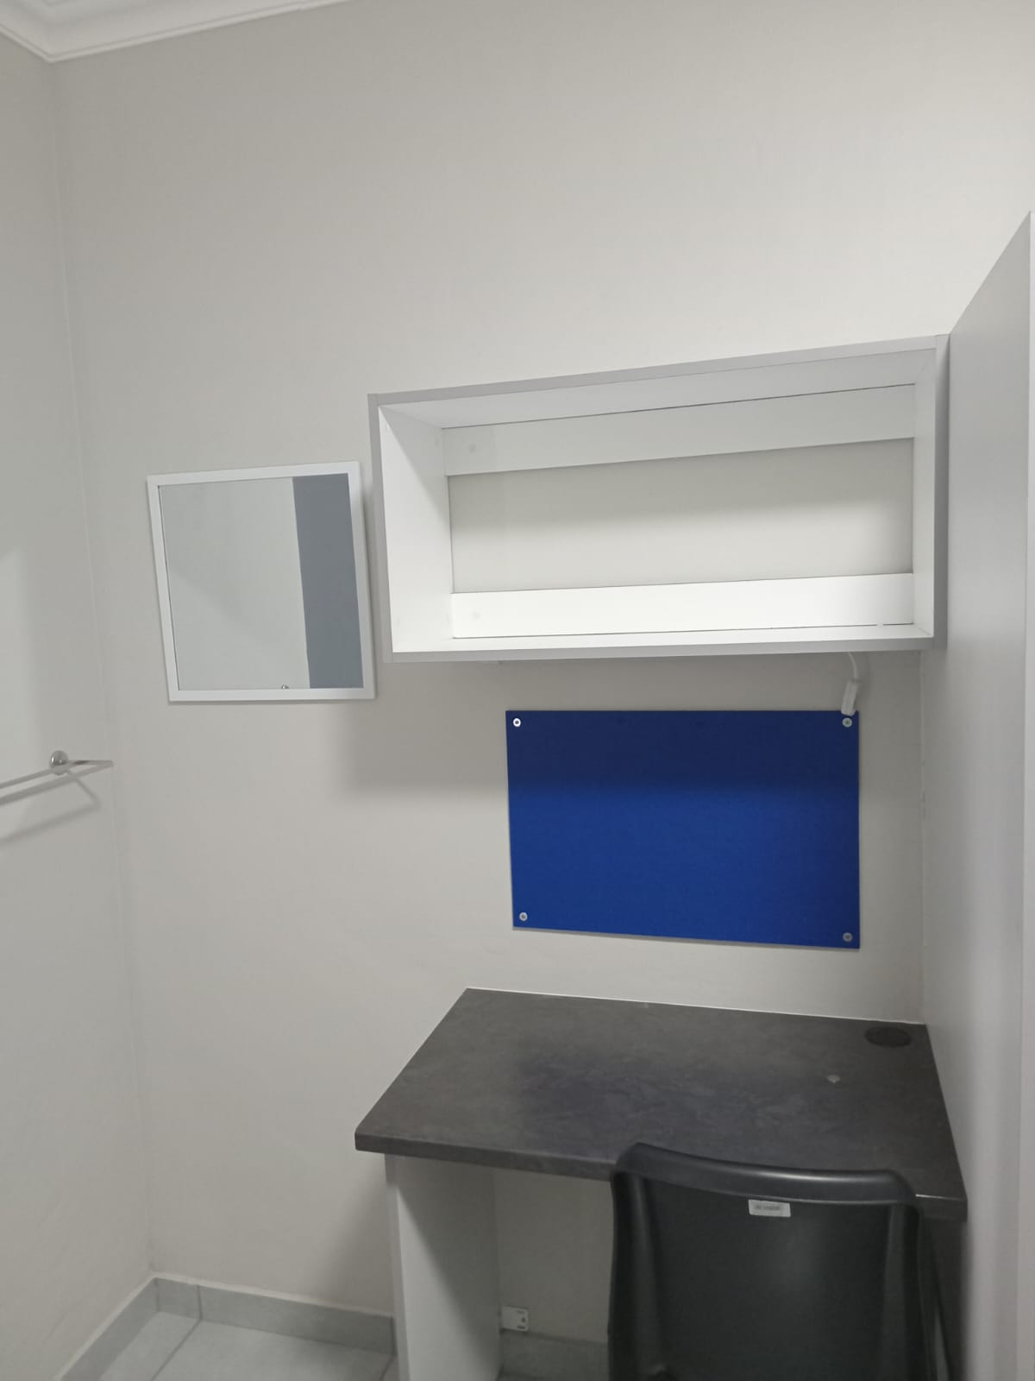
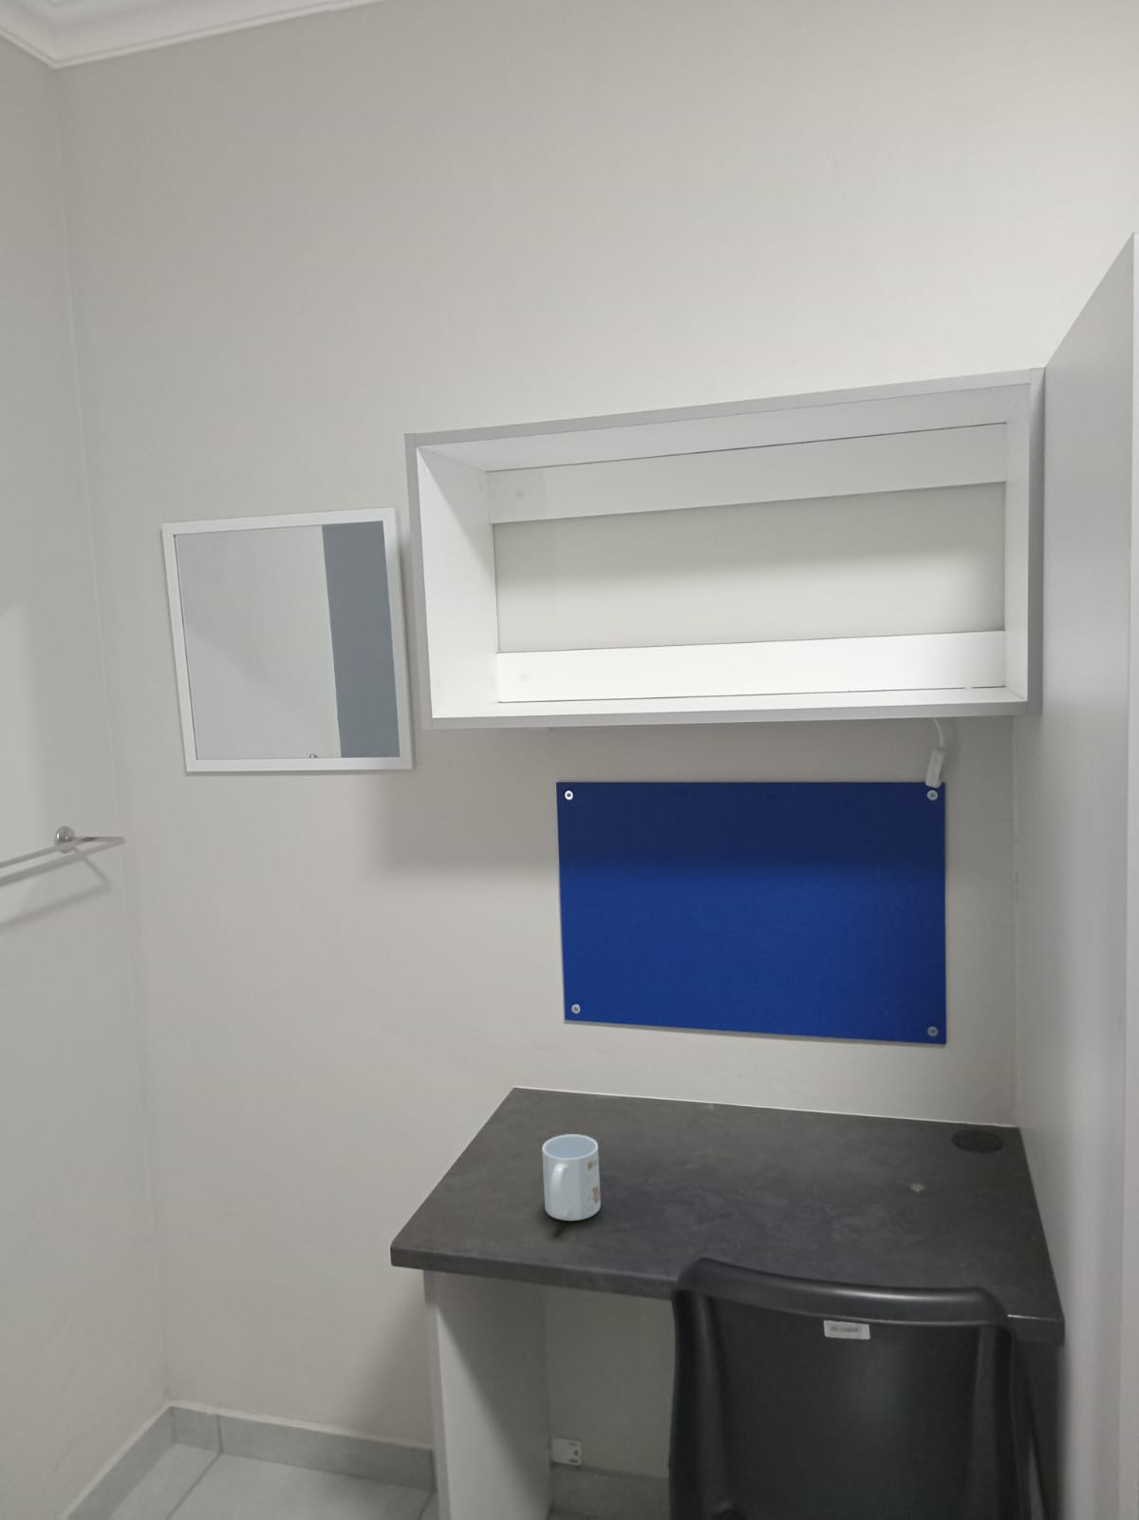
+ mug [541,1133,602,1222]
